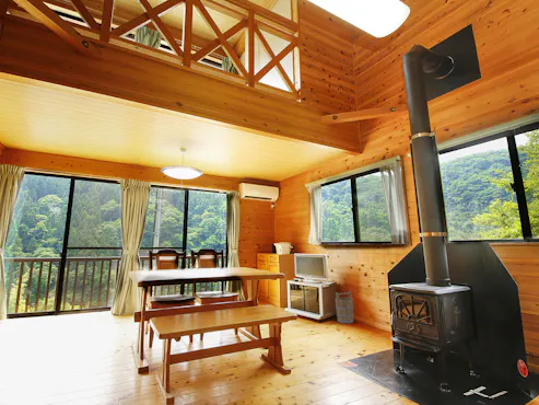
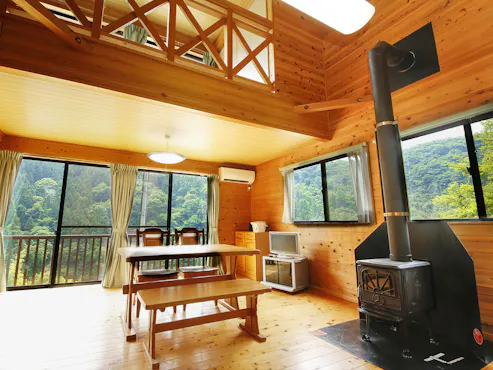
- bucket [335,290,354,324]
